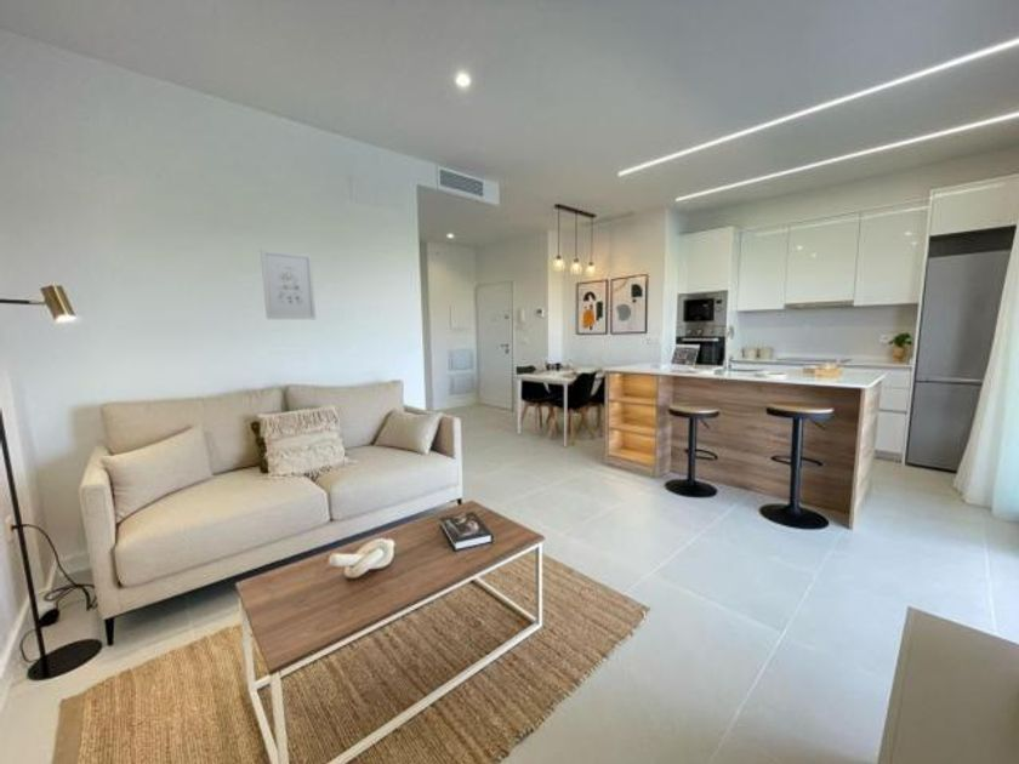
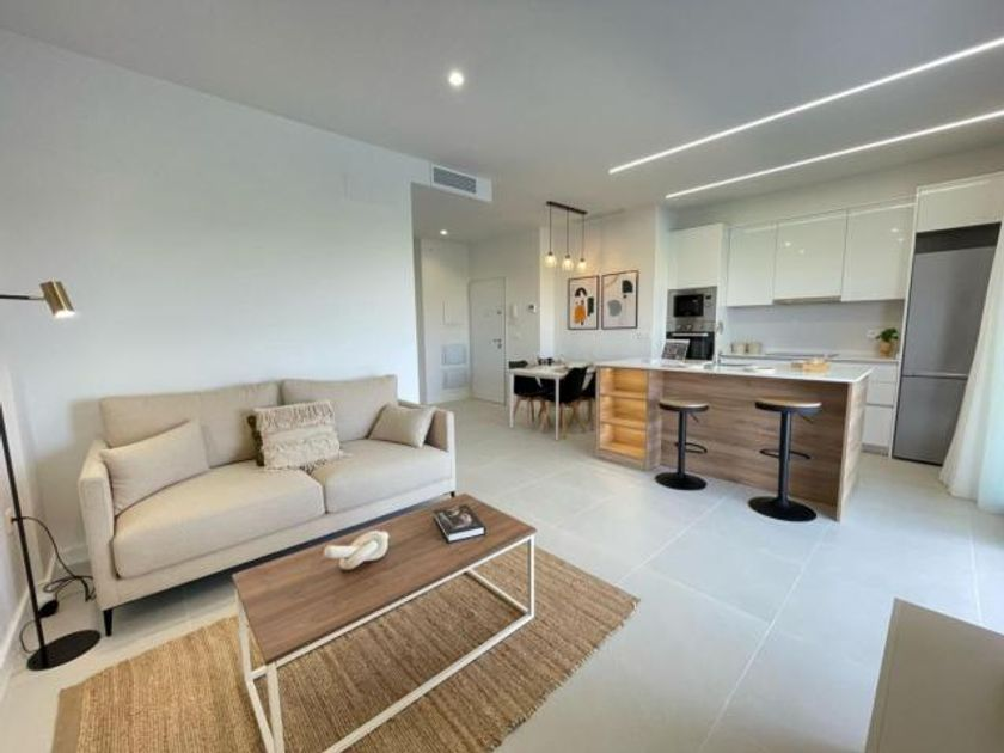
- wall art [260,249,317,320]
